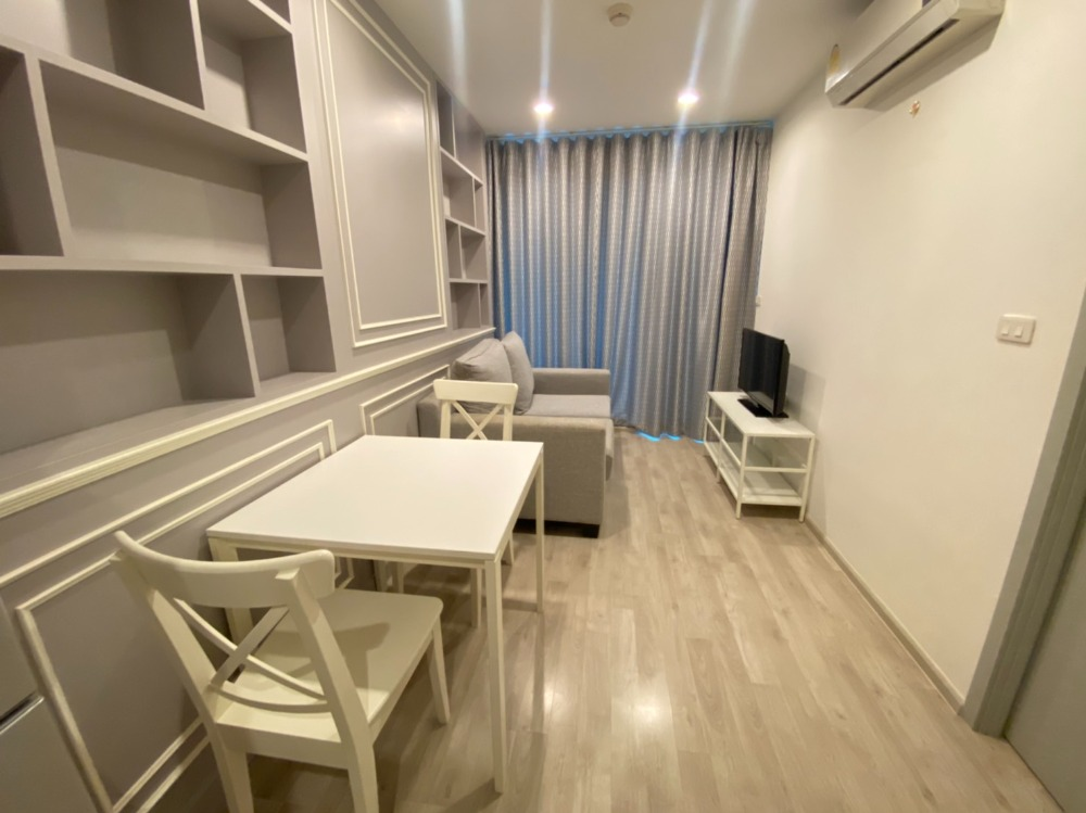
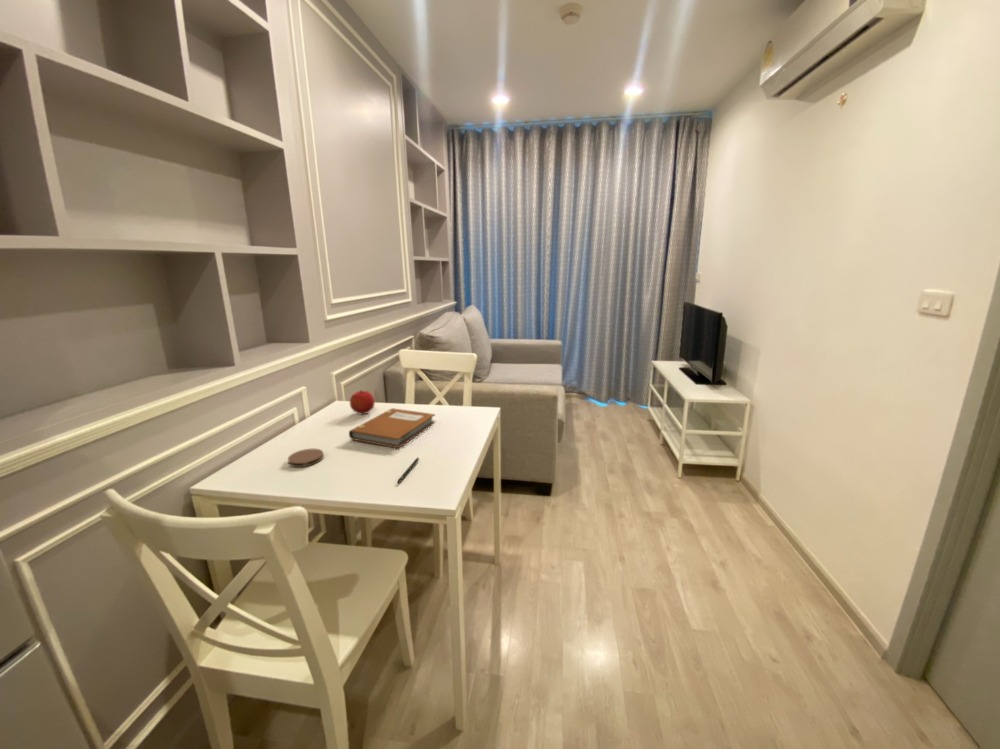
+ pen [396,456,420,484]
+ notebook [348,407,436,449]
+ fruit [349,389,376,415]
+ coaster [287,448,325,468]
